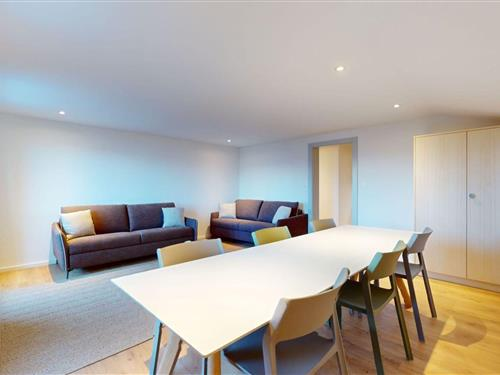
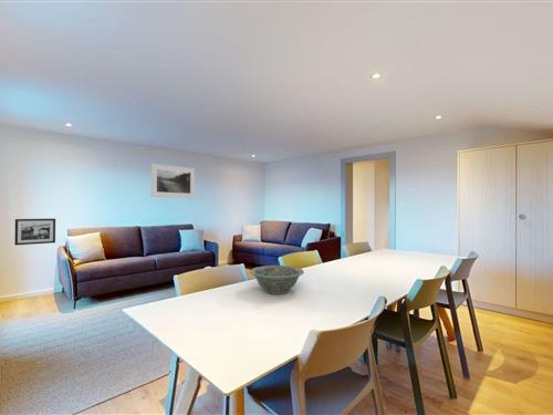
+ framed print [150,163,196,199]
+ decorative bowl [249,264,305,295]
+ picture frame [13,218,56,247]
